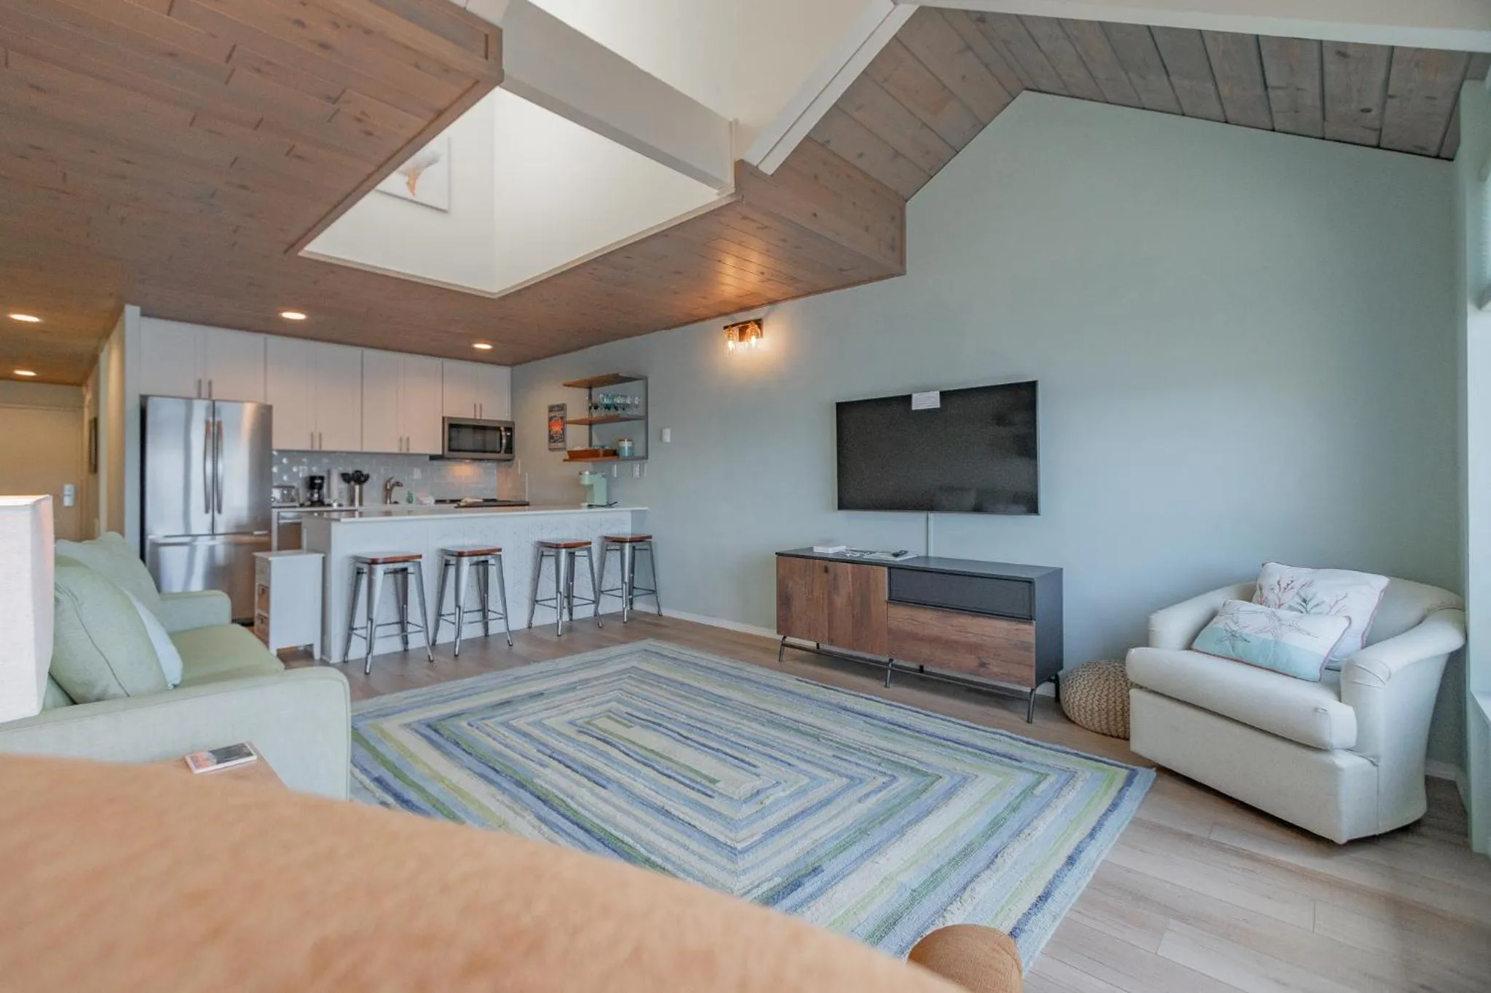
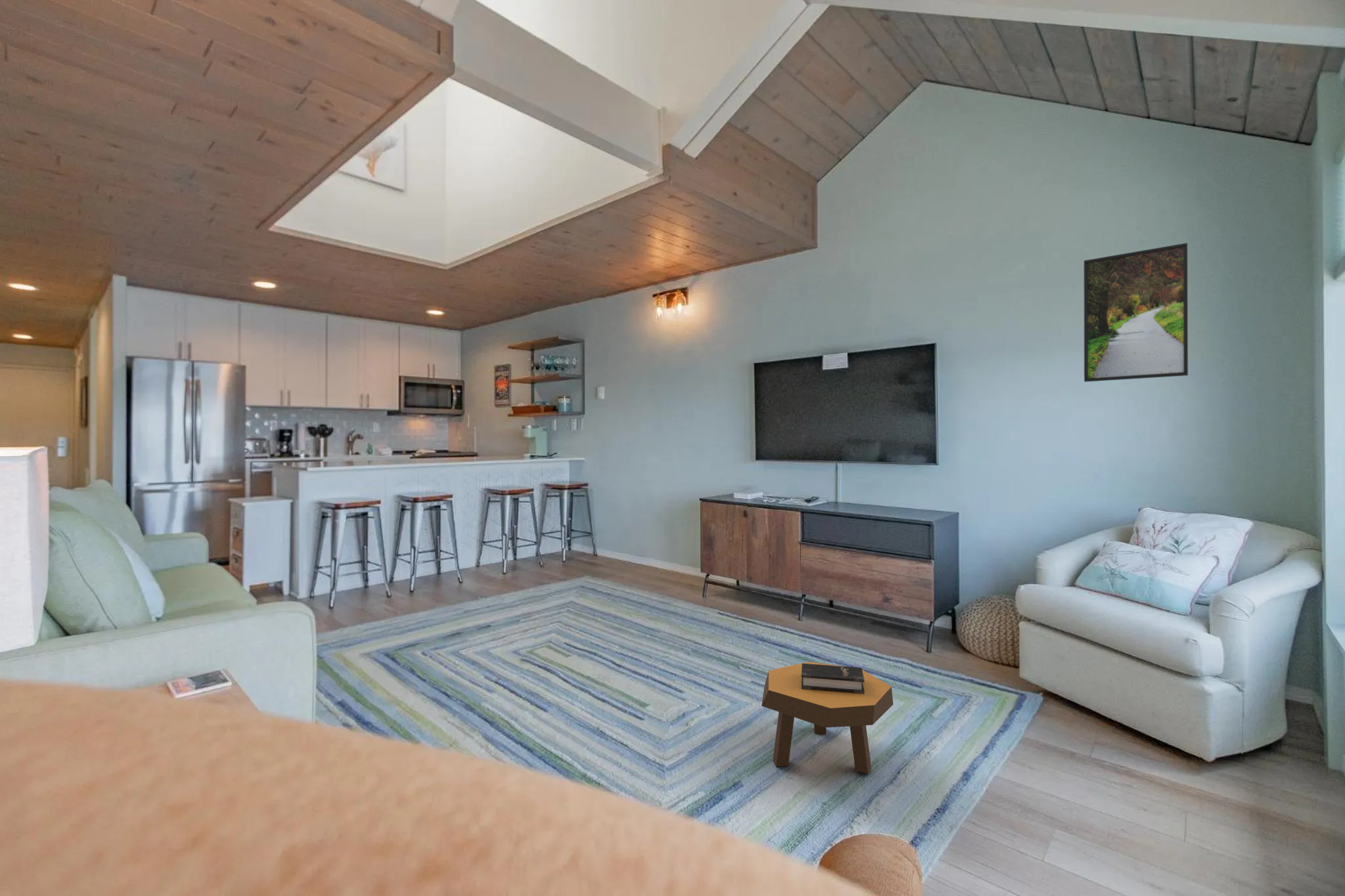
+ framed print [1083,242,1189,383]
+ hardback book [801,663,864,694]
+ footstool [761,661,894,775]
